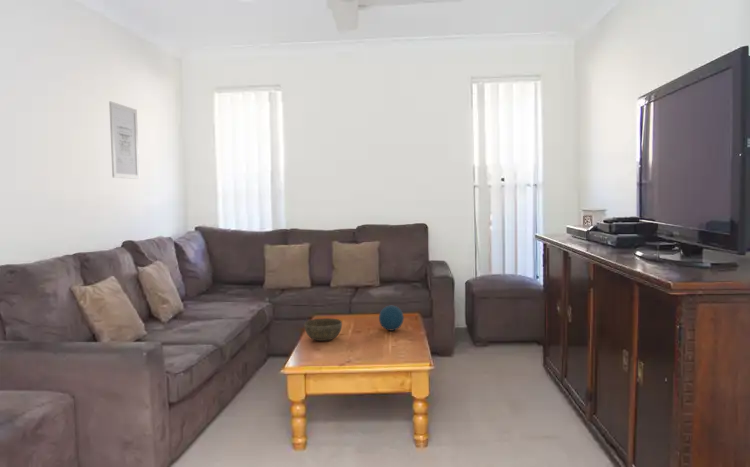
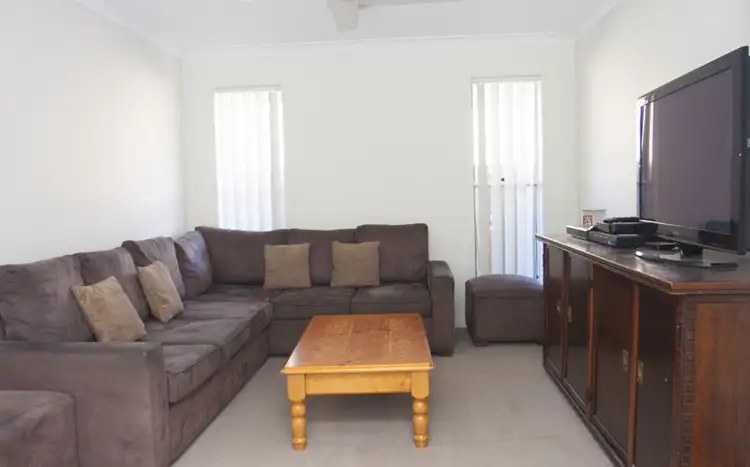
- bowl [303,317,343,342]
- wall art [108,101,140,180]
- decorative orb [378,305,405,332]
